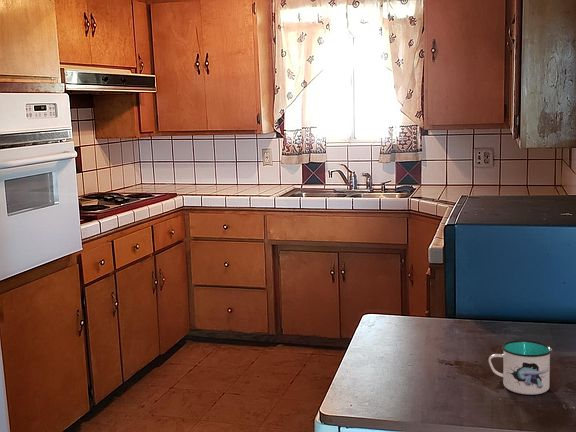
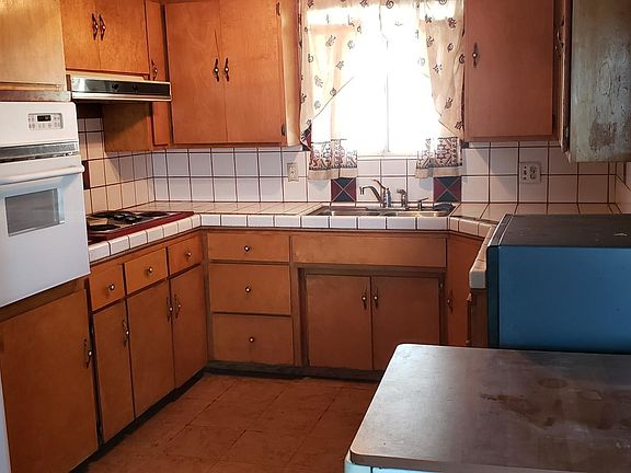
- mug [488,339,553,396]
